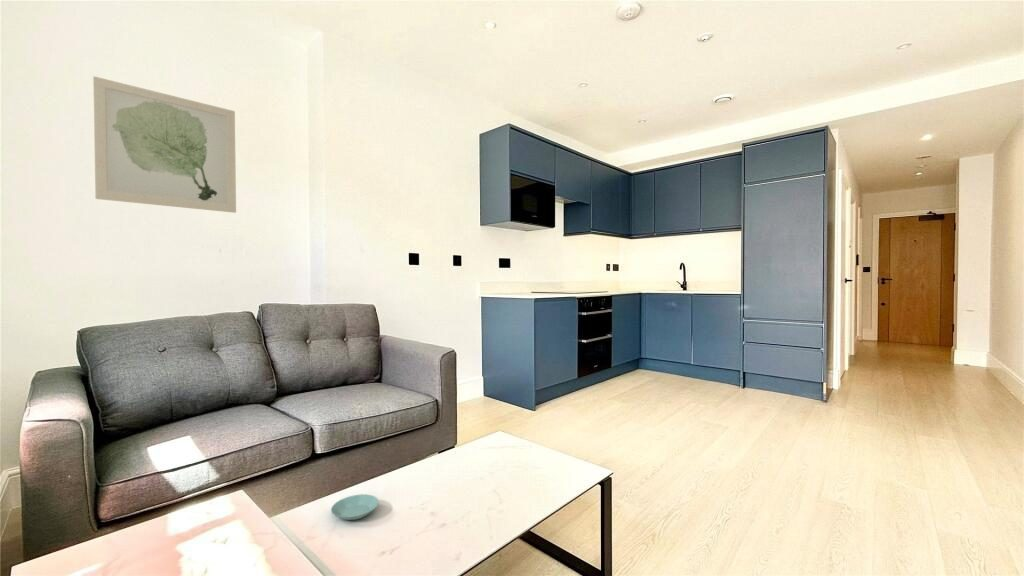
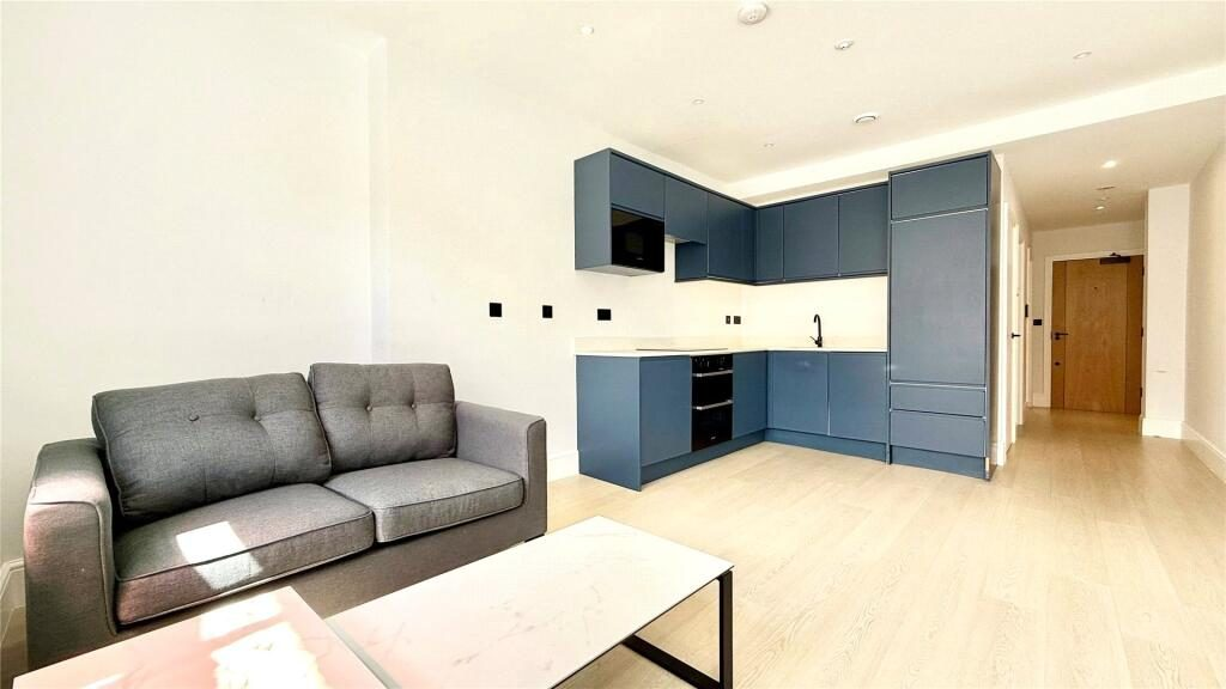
- saucer [330,493,380,521]
- wall art [92,75,237,214]
